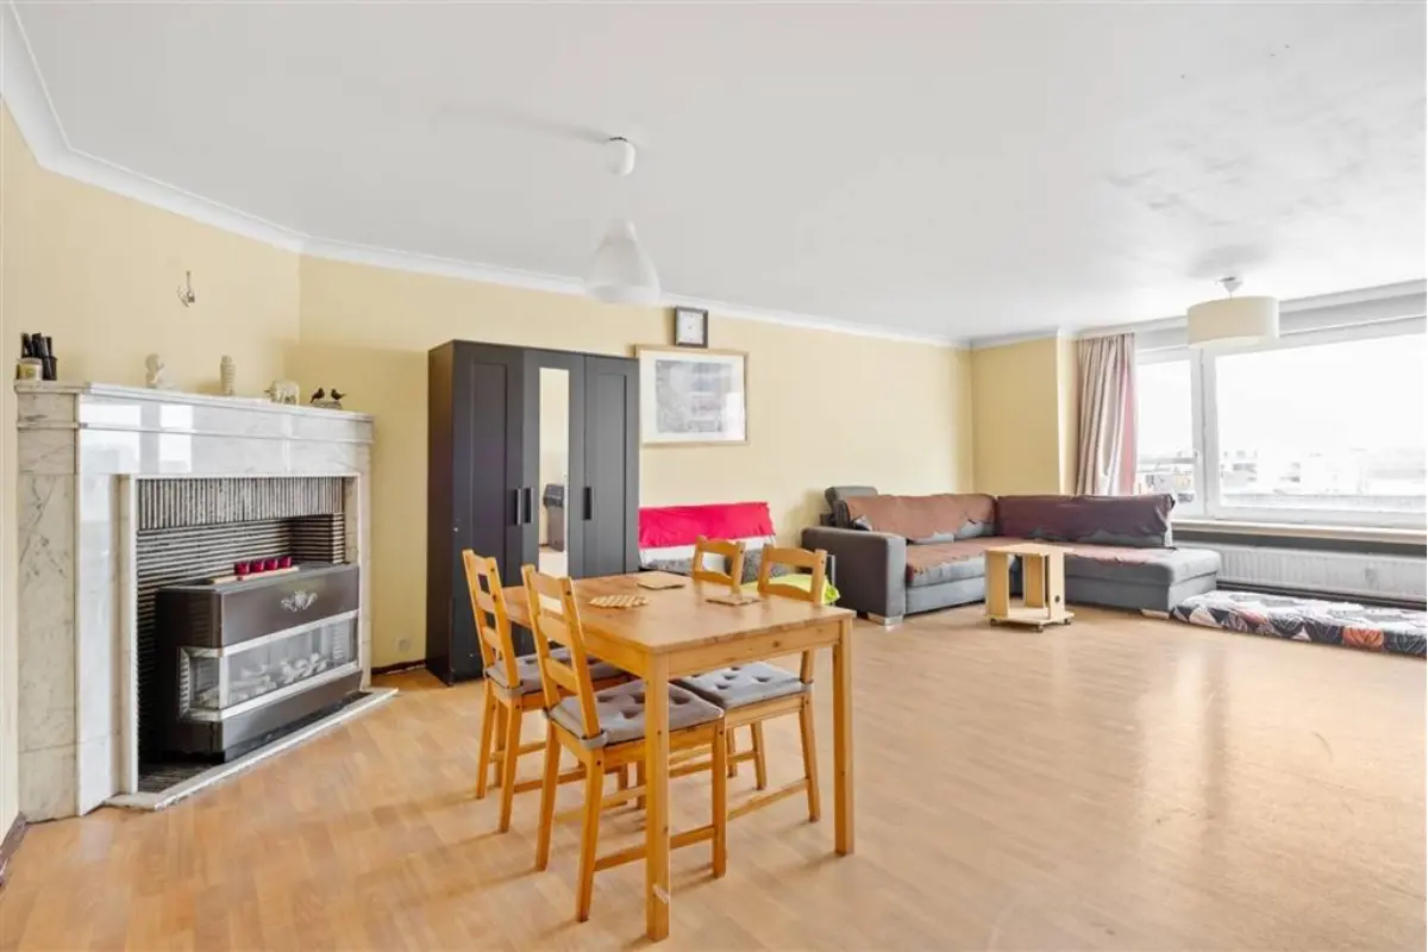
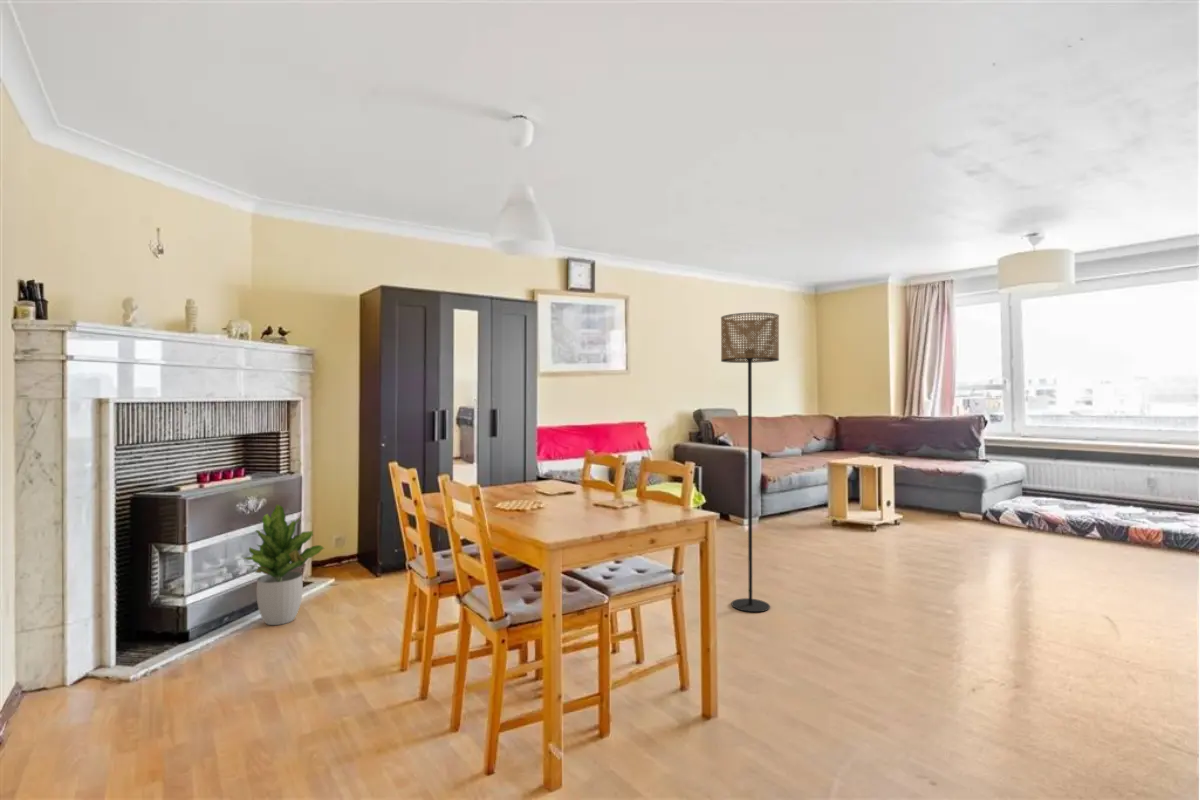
+ floor lamp [720,312,780,613]
+ potted plant [244,504,325,626]
